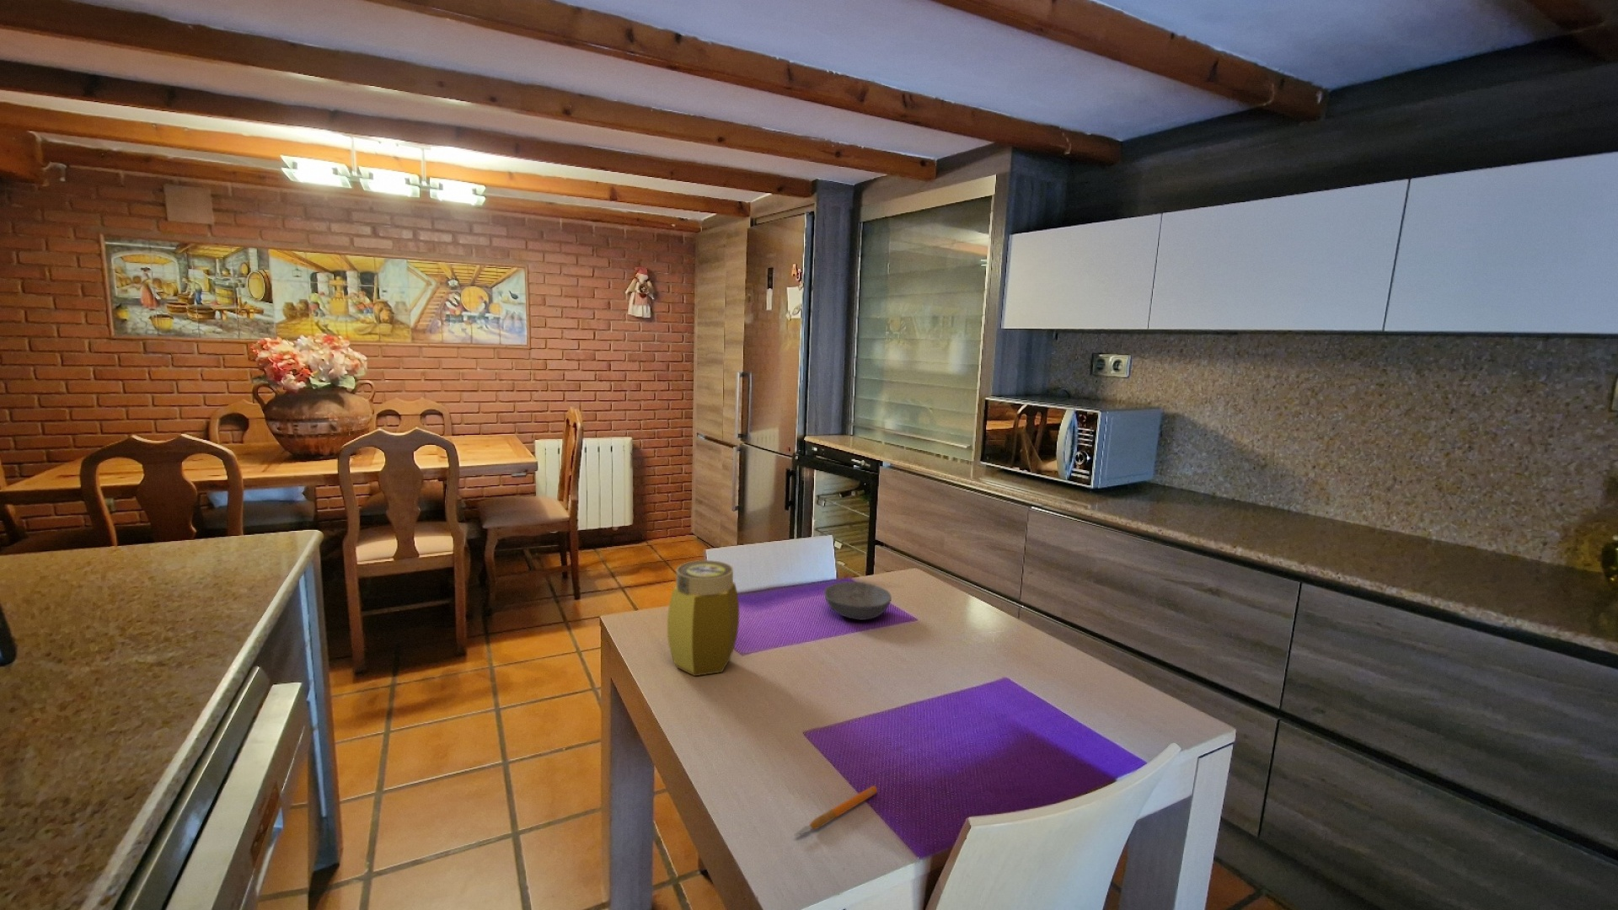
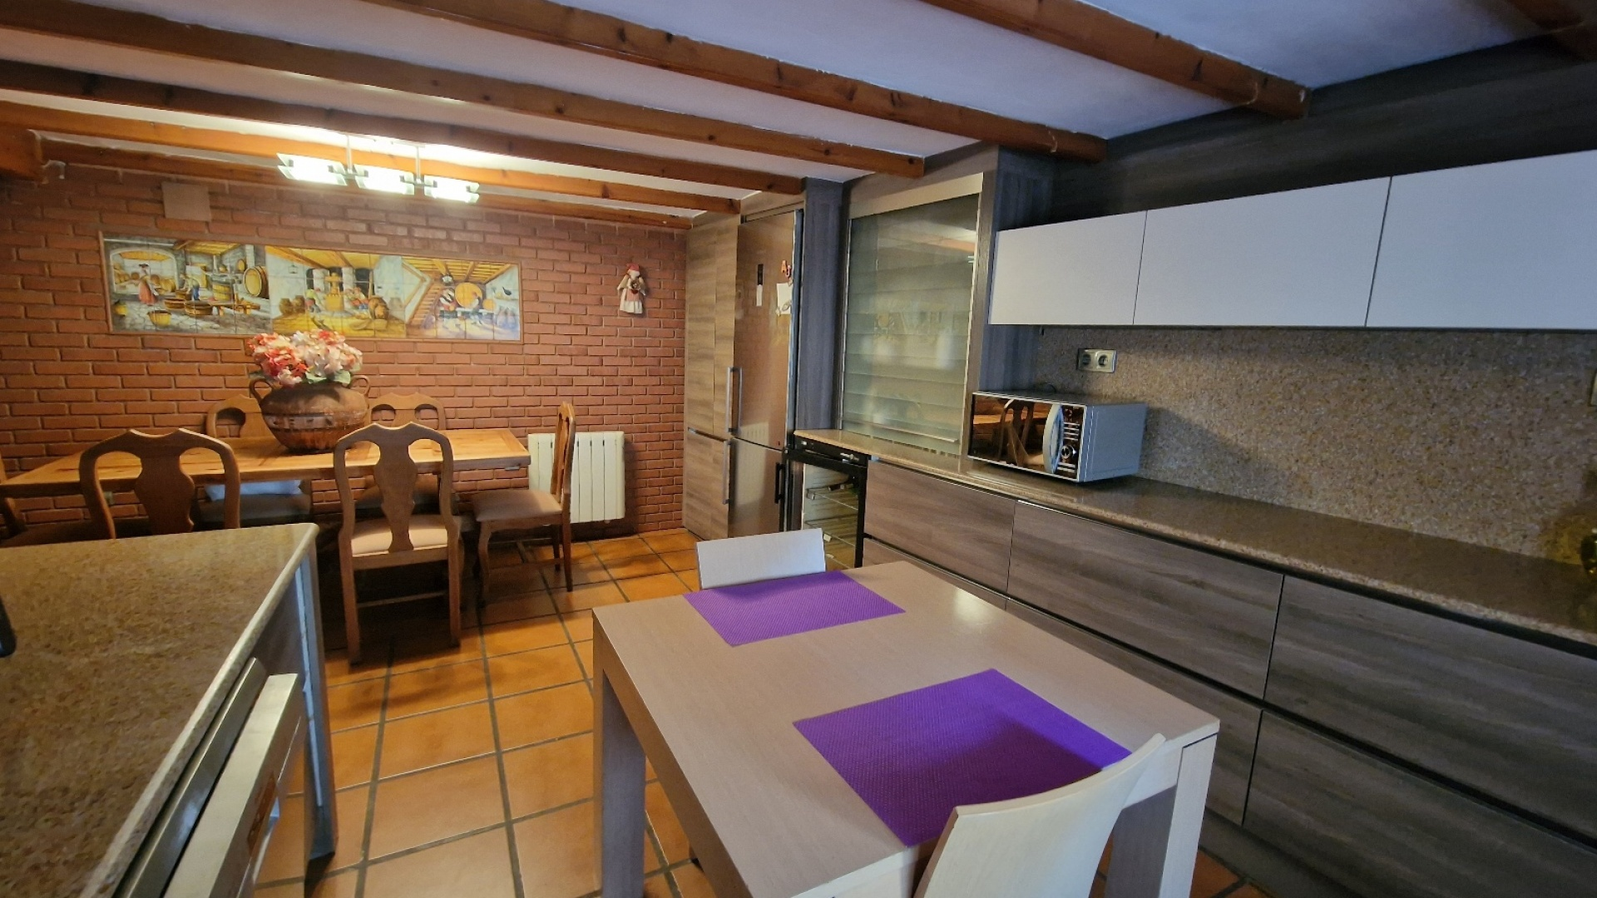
- jar [667,560,740,677]
- bowl [823,580,892,621]
- craft knife [793,786,878,837]
